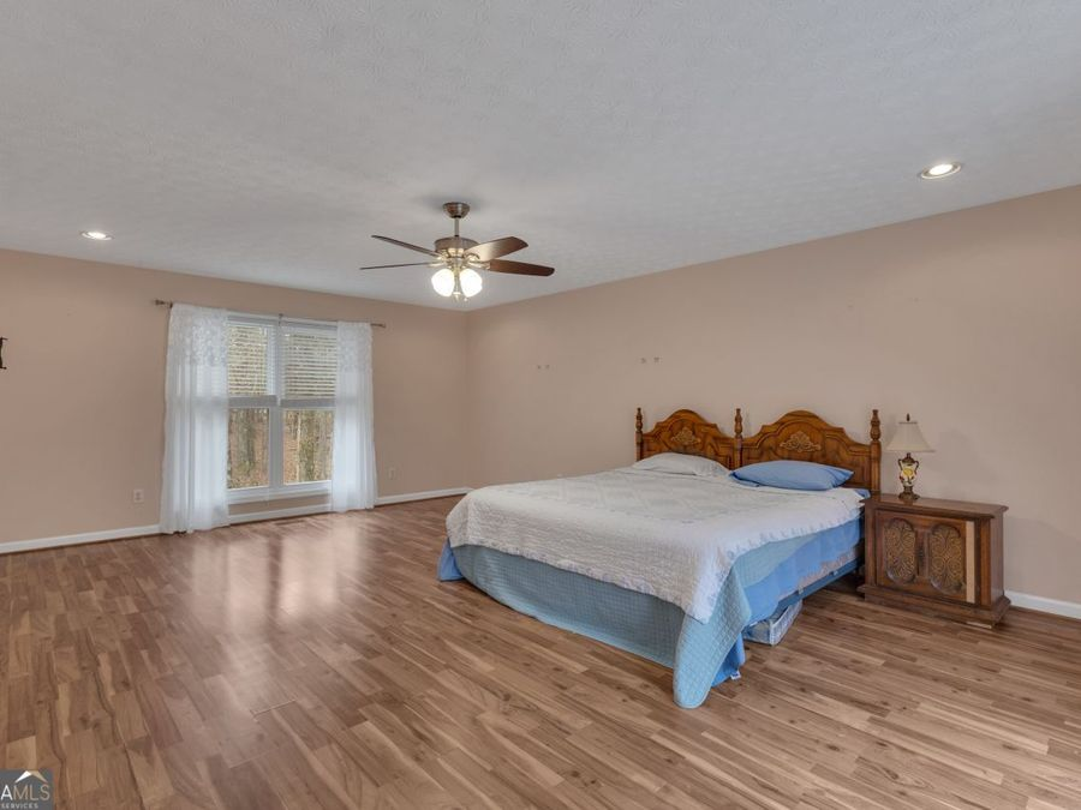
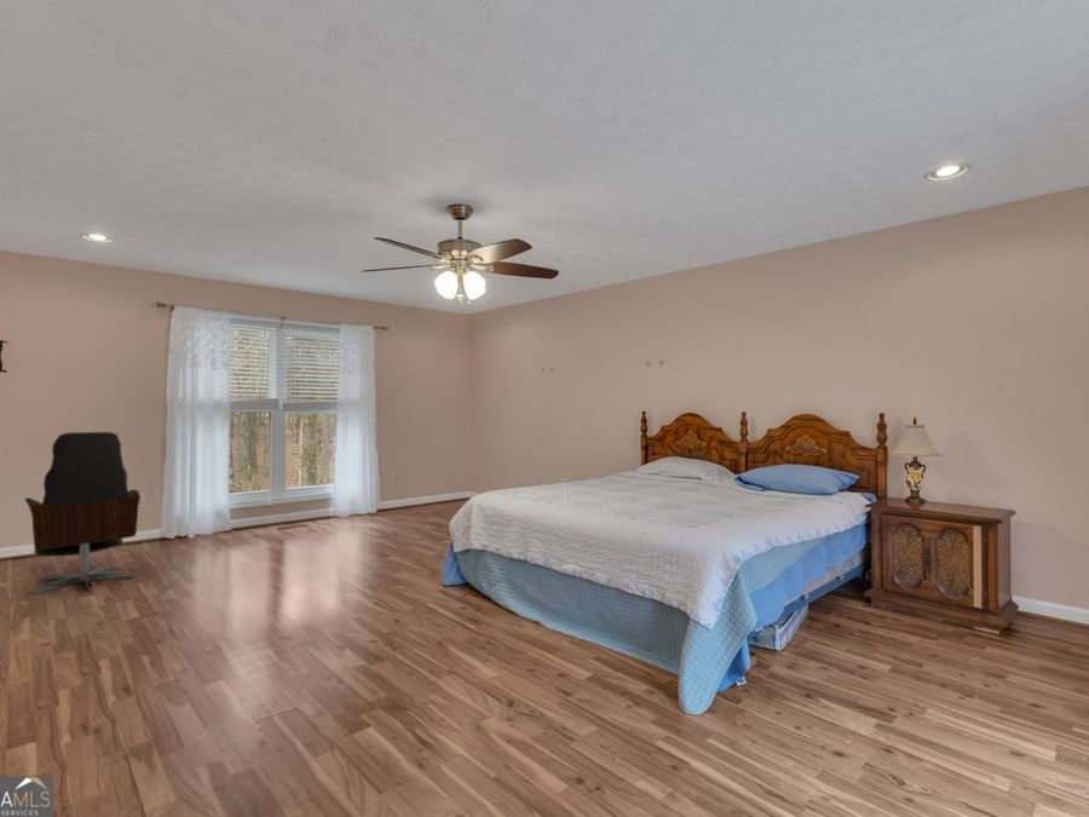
+ office chair [23,431,142,596]
